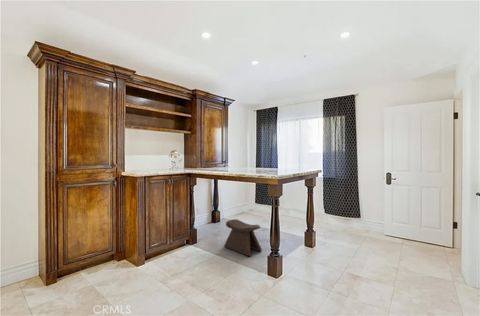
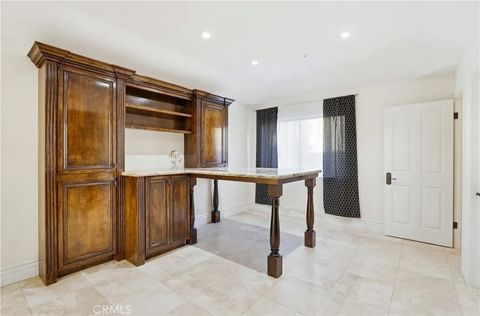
- stool [223,218,263,258]
